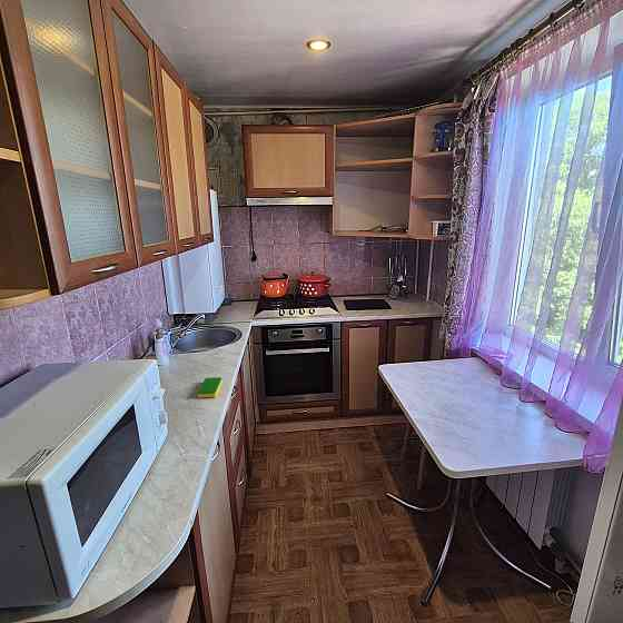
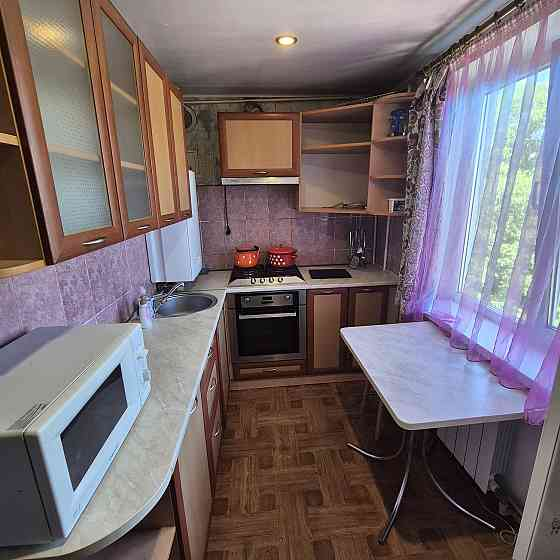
- dish sponge [197,376,224,398]
